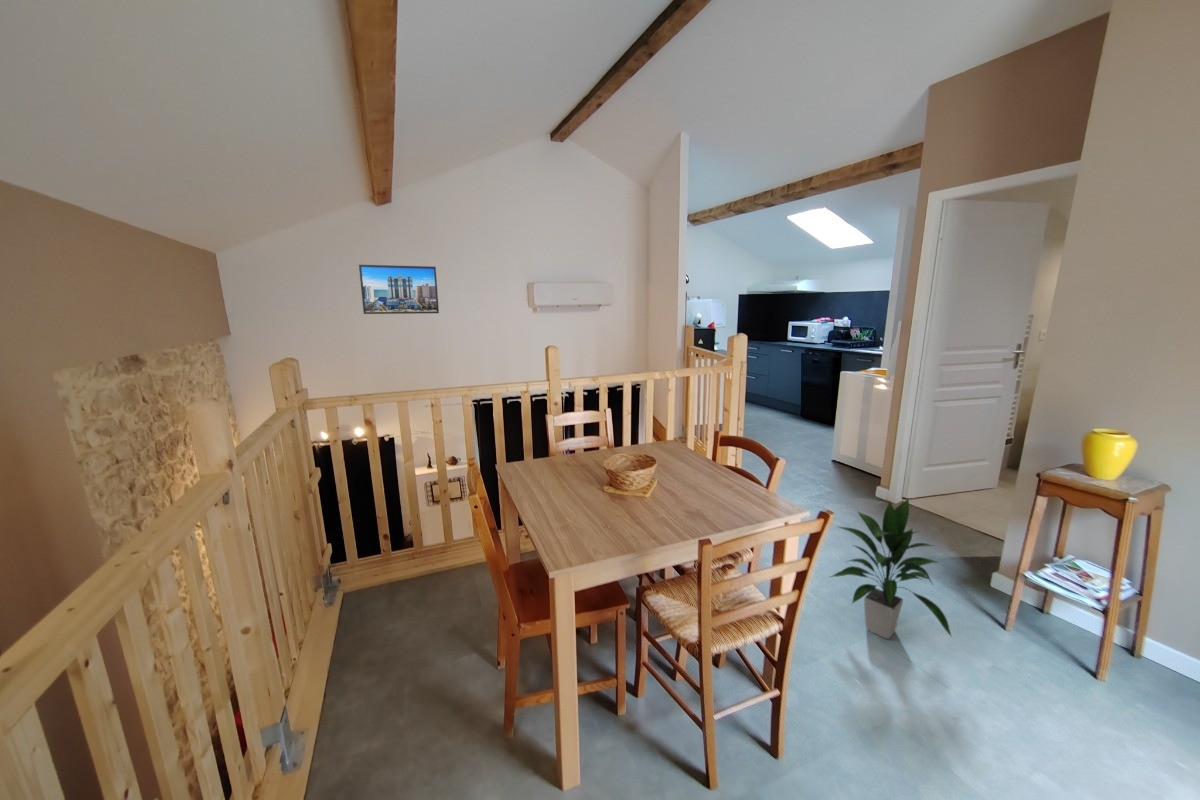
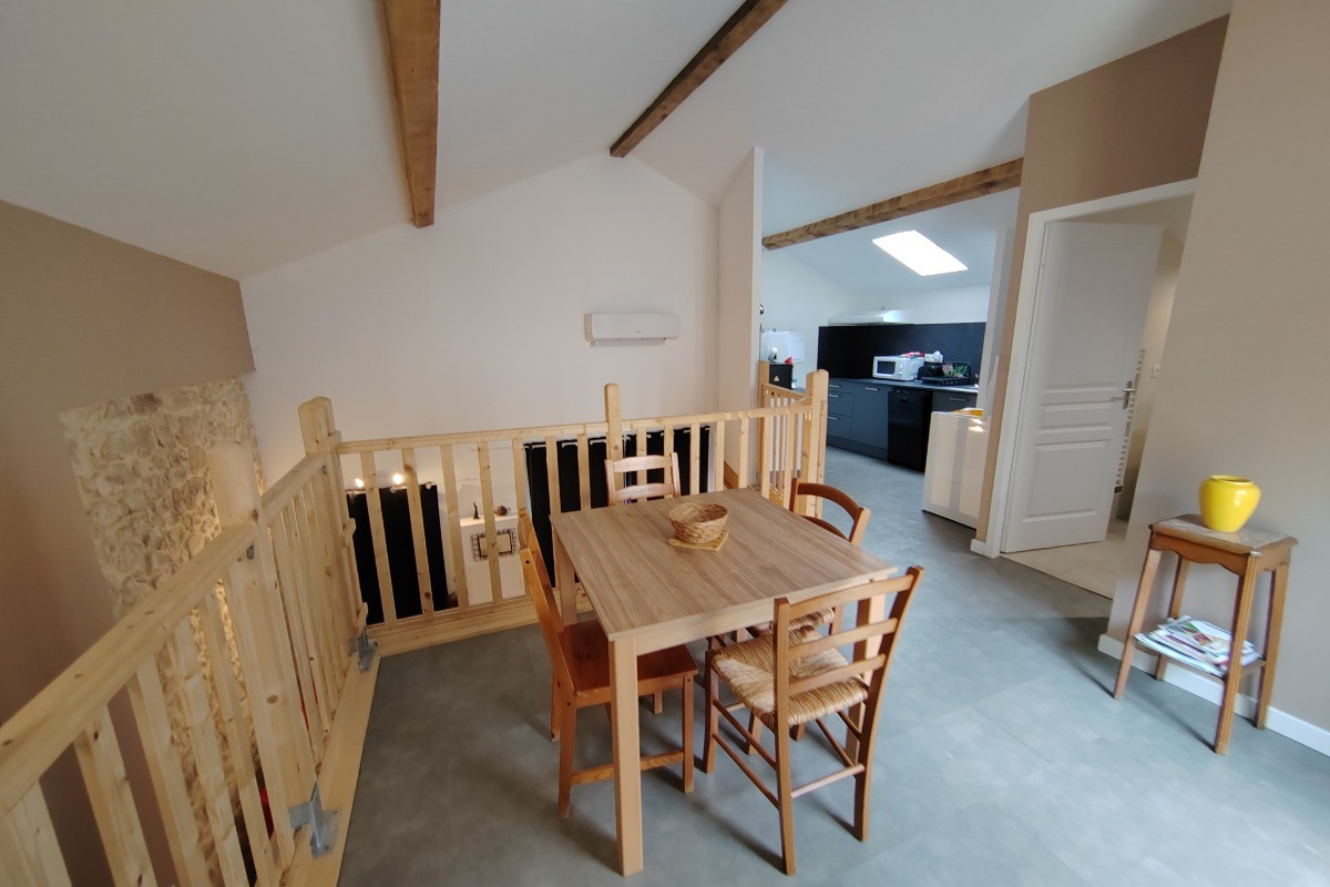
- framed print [358,264,440,315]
- indoor plant [829,497,953,640]
